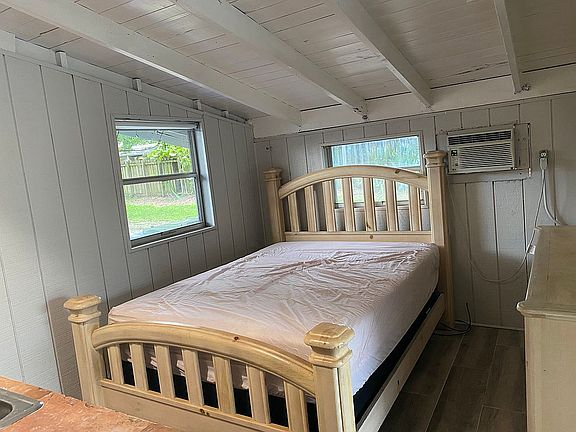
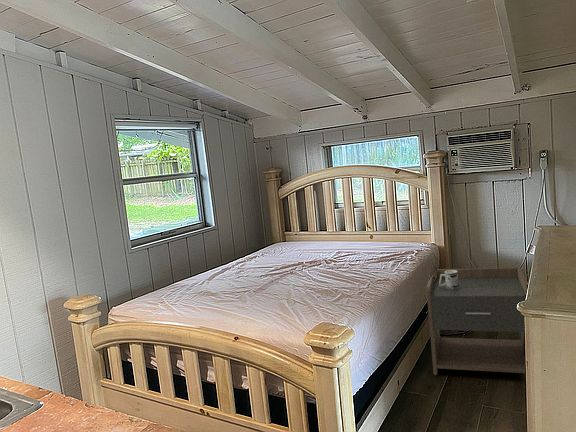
+ mug [439,270,459,289]
+ nightstand [426,267,529,376]
